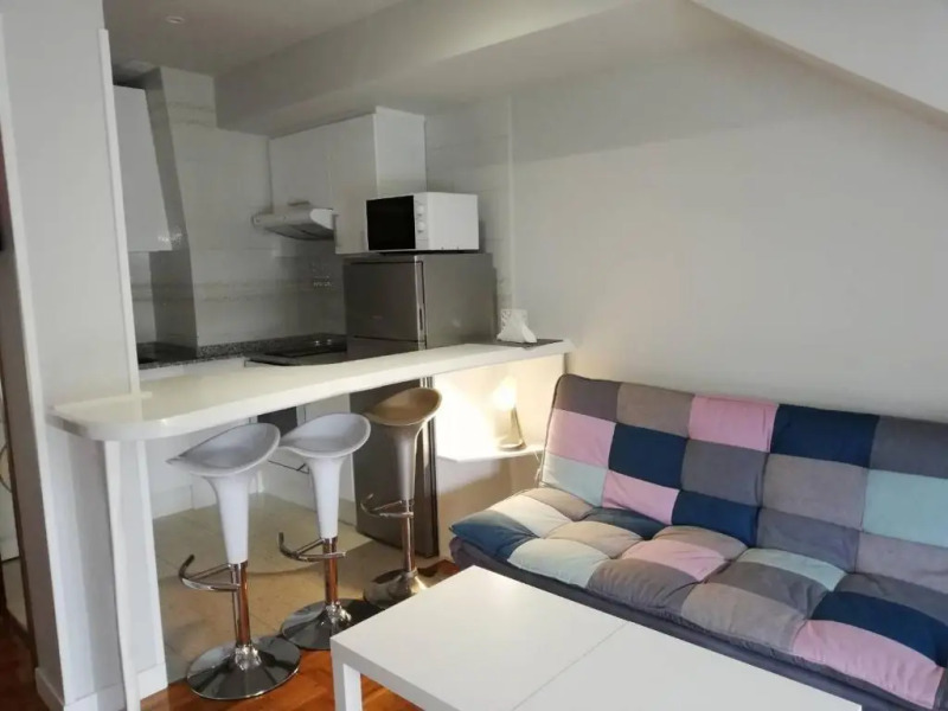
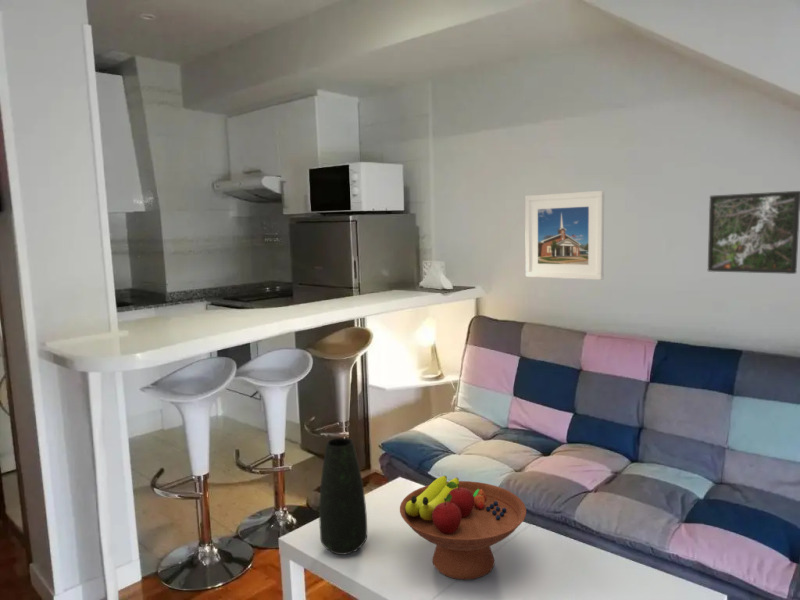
+ fruit bowl [399,475,527,581]
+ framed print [707,190,800,275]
+ vase [318,437,368,556]
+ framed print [524,190,605,281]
